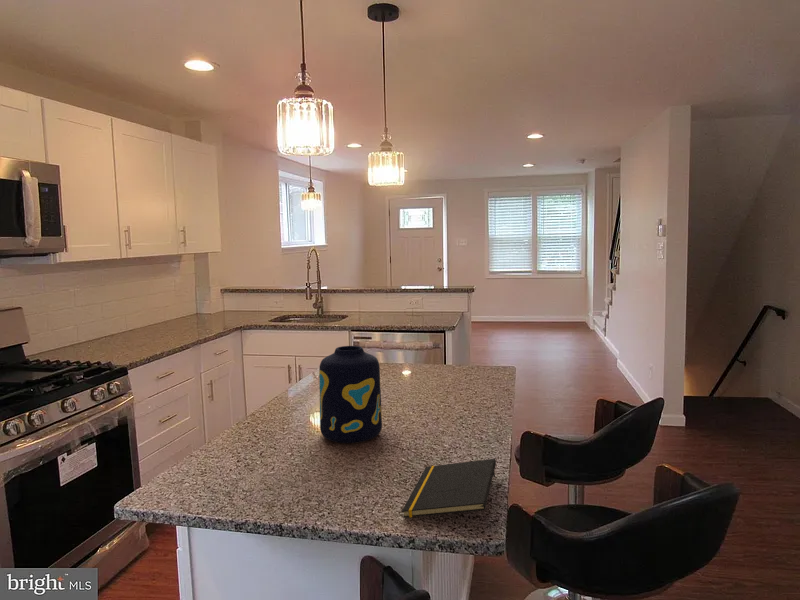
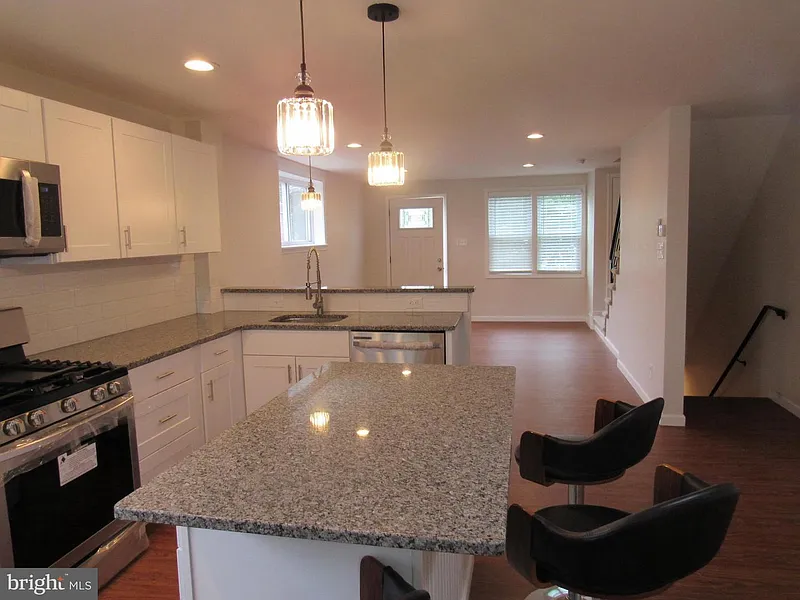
- vase [318,345,383,444]
- notepad [401,458,497,519]
